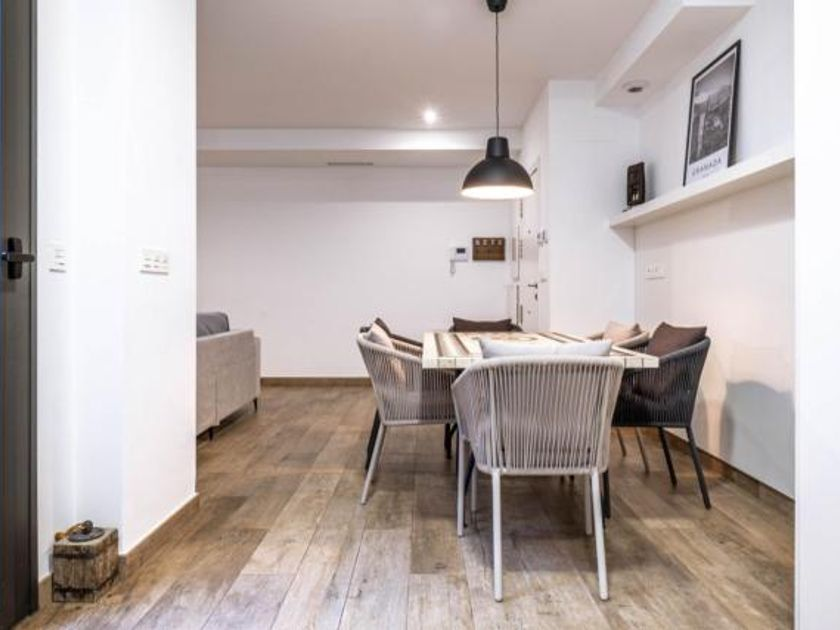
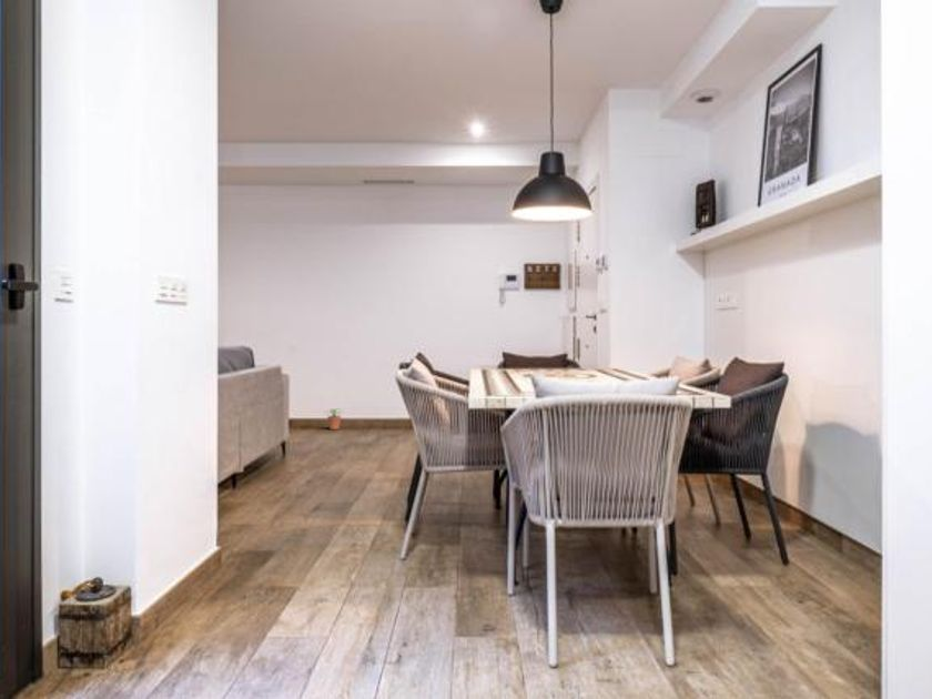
+ potted plant [324,407,345,430]
